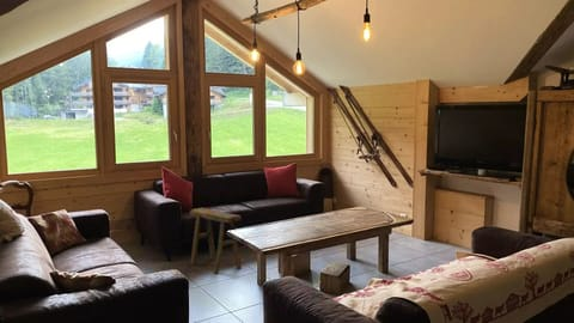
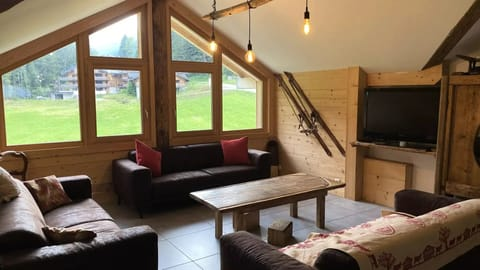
- stool [189,207,243,274]
